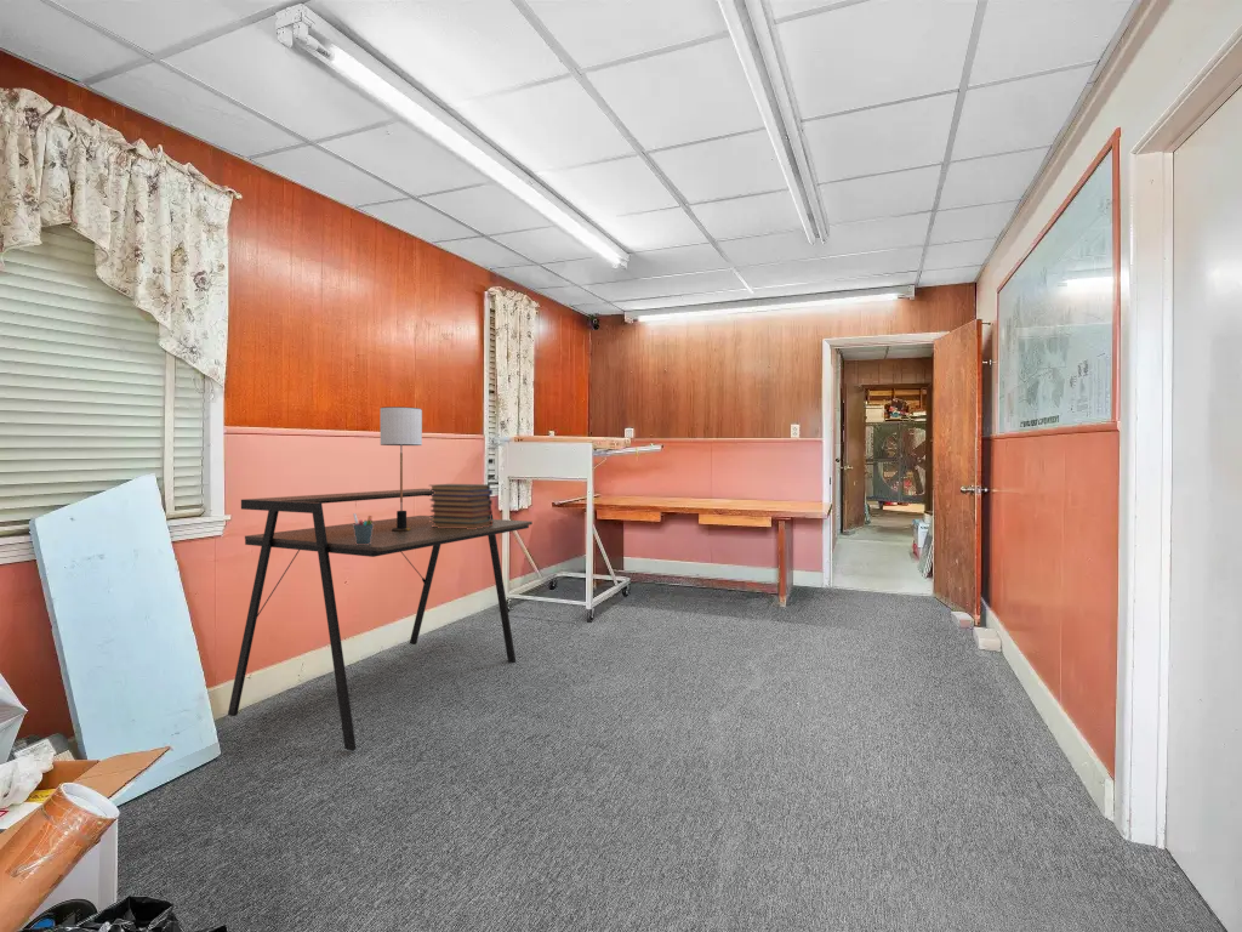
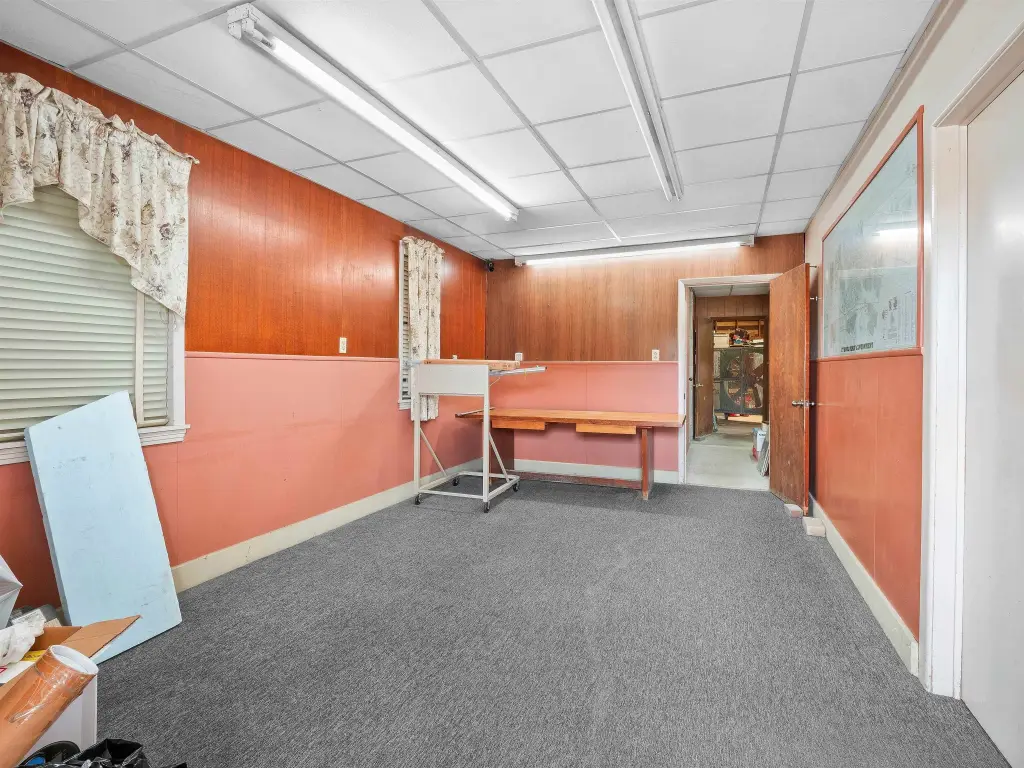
- desk [227,488,534,752]
- pen holder [352,512,374,545]
- table lamp [380,405,423,532]
- book stack [428,483,494,529]
